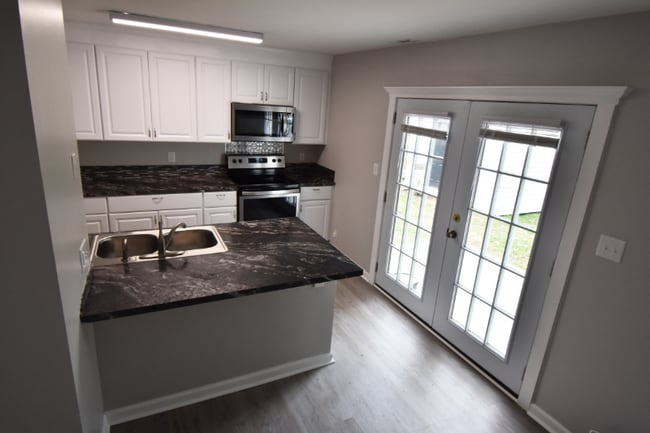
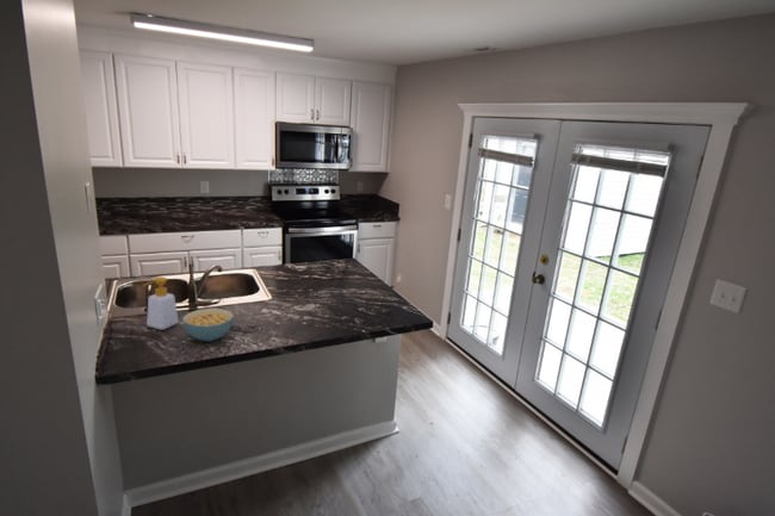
+ cereal bowl [181,307,235,342]
+ soap bottle [142,275,180,331]
